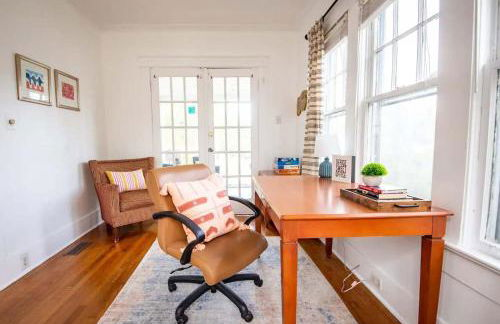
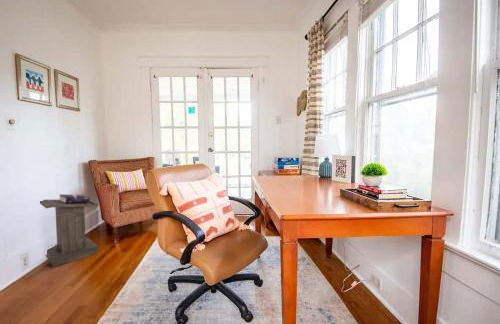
+ lectern [39,194,99,268]
